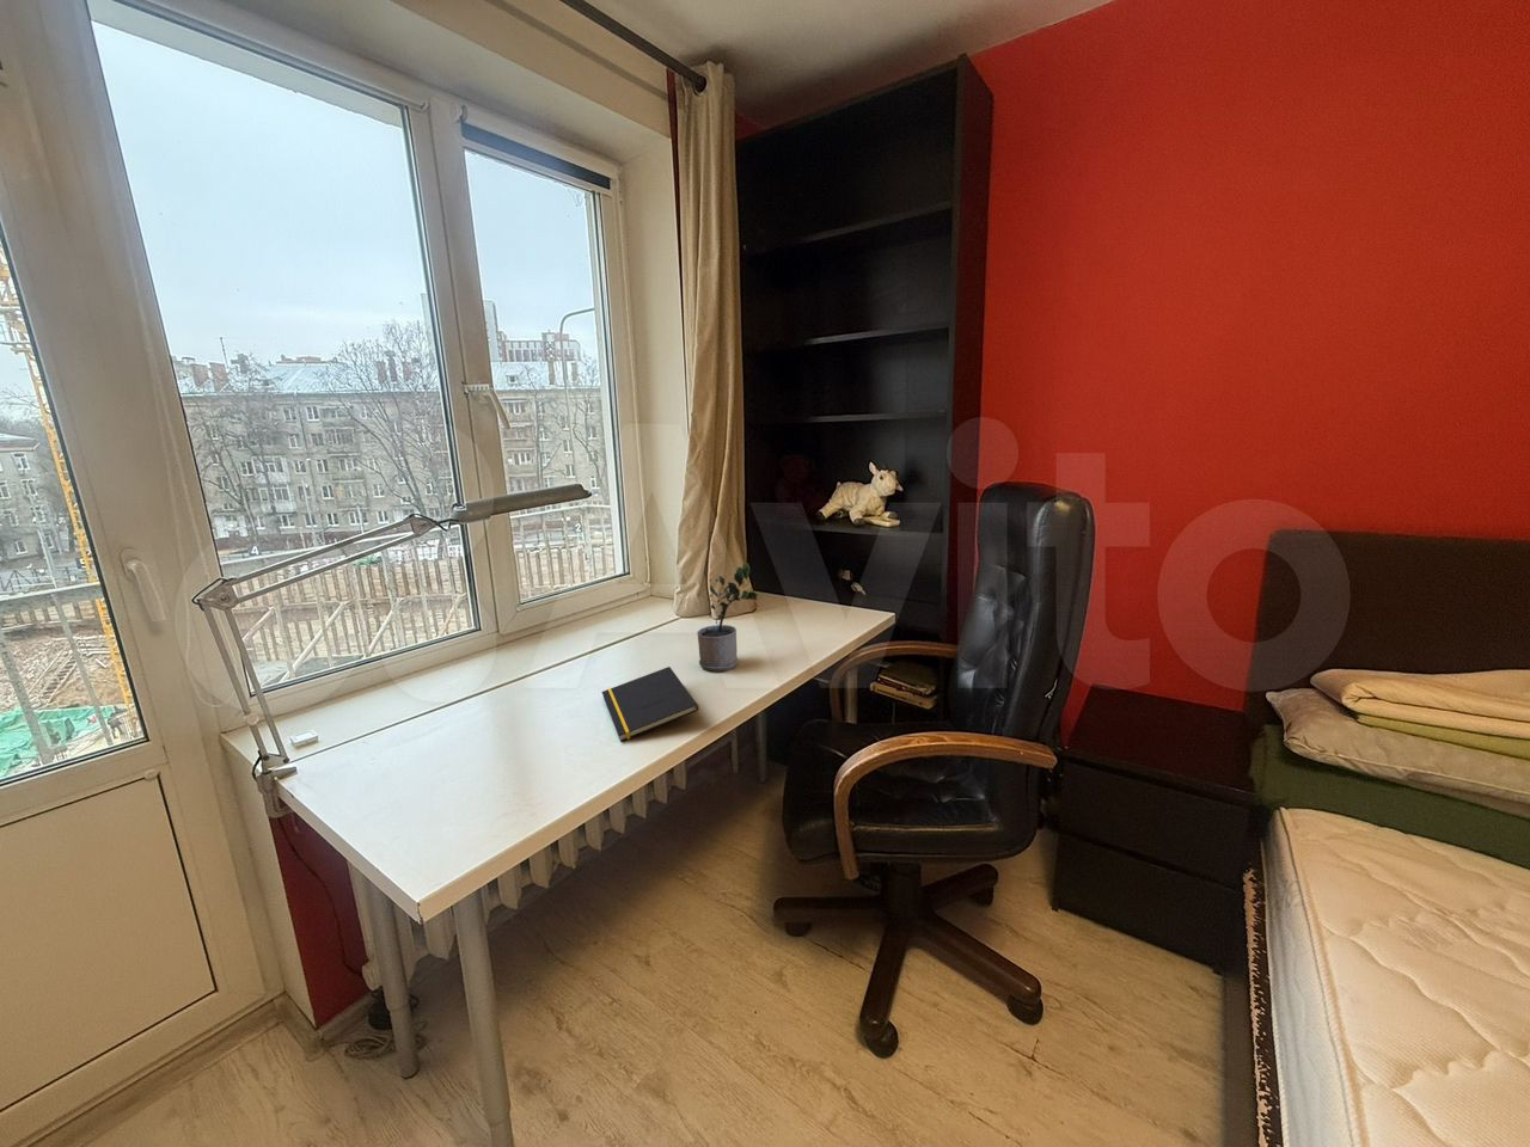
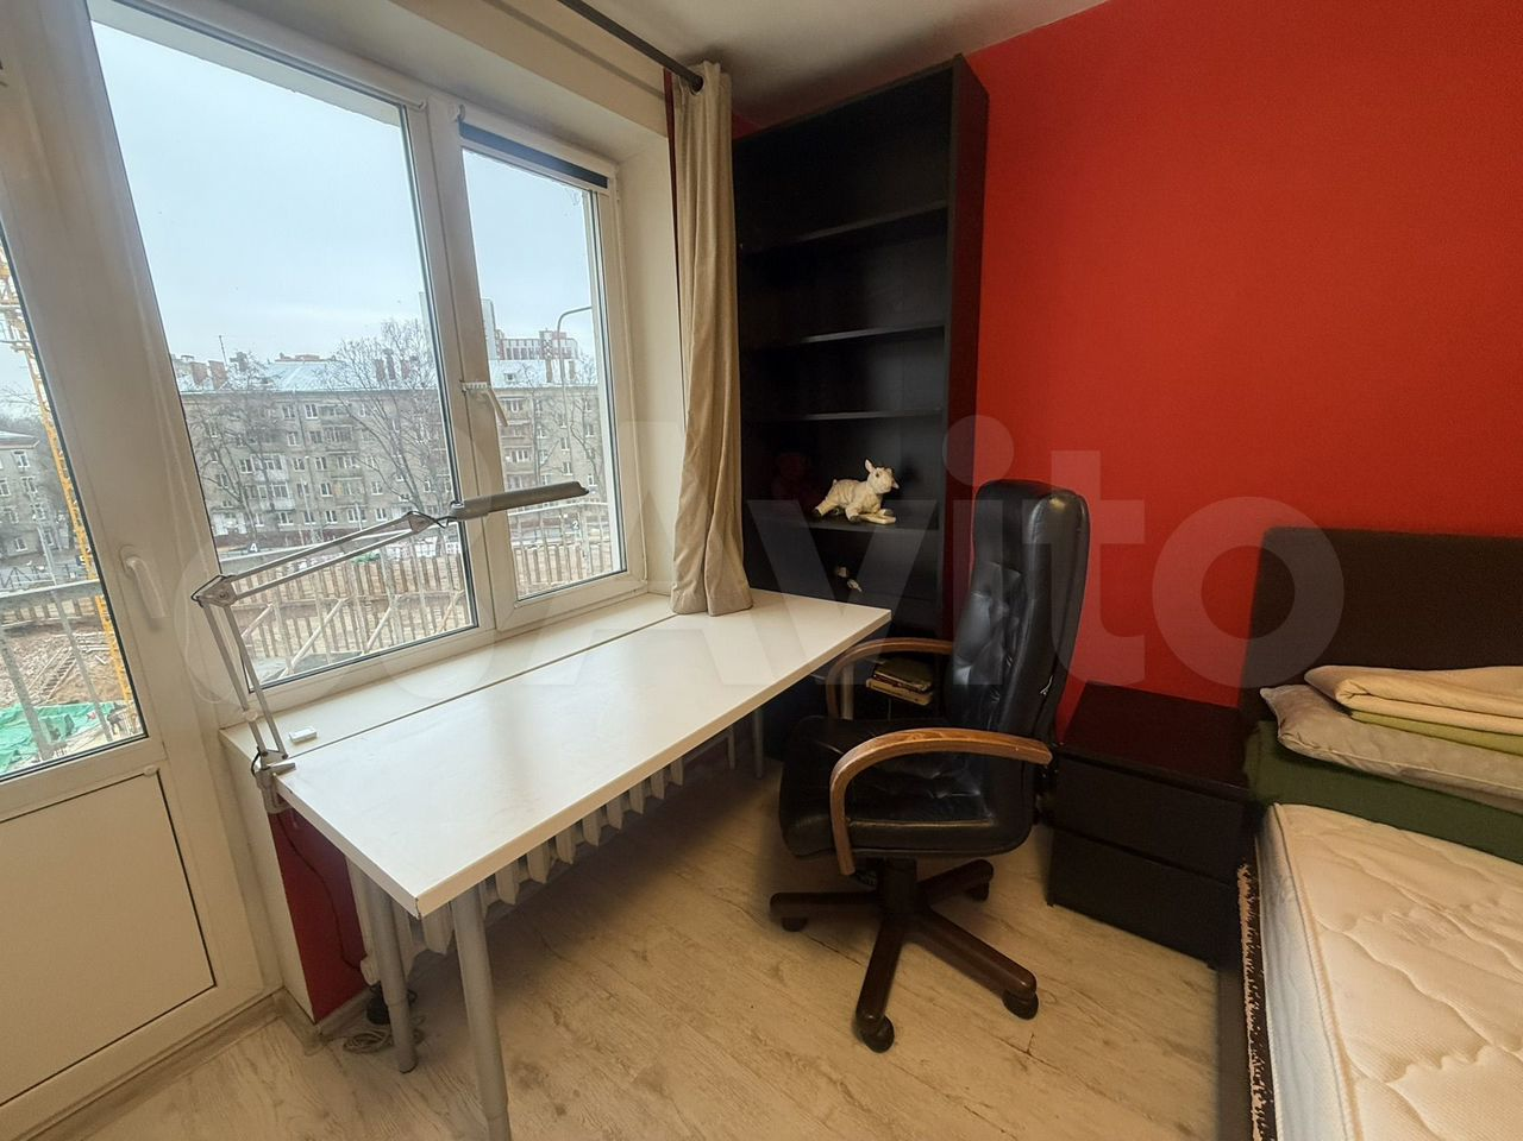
- potted plant [695,561,759,672]
- notepad [600,665,700,742]
